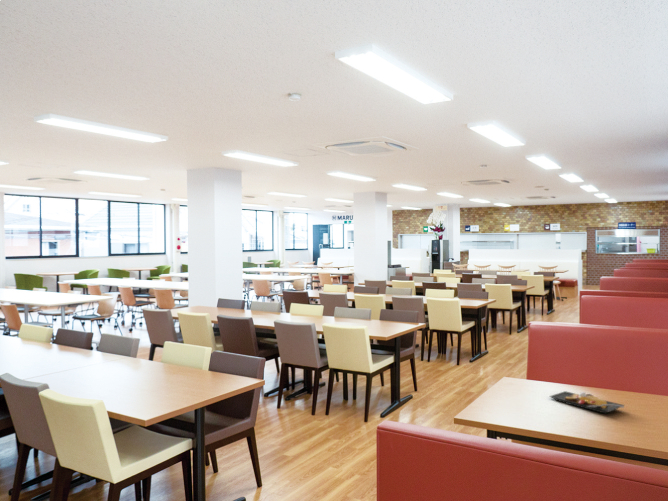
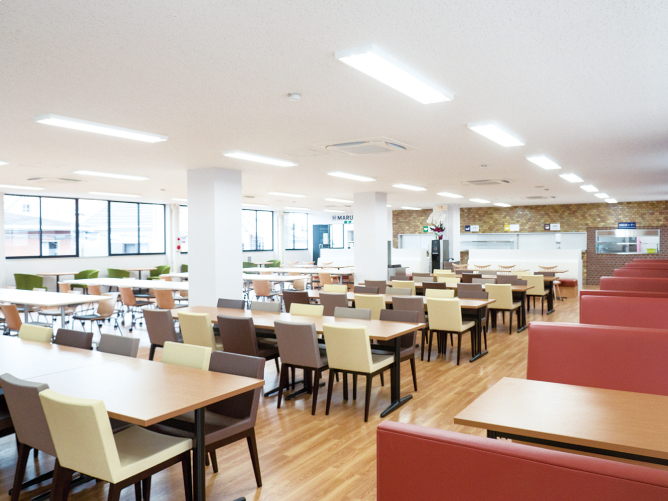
- plate [549,390,626,414]
